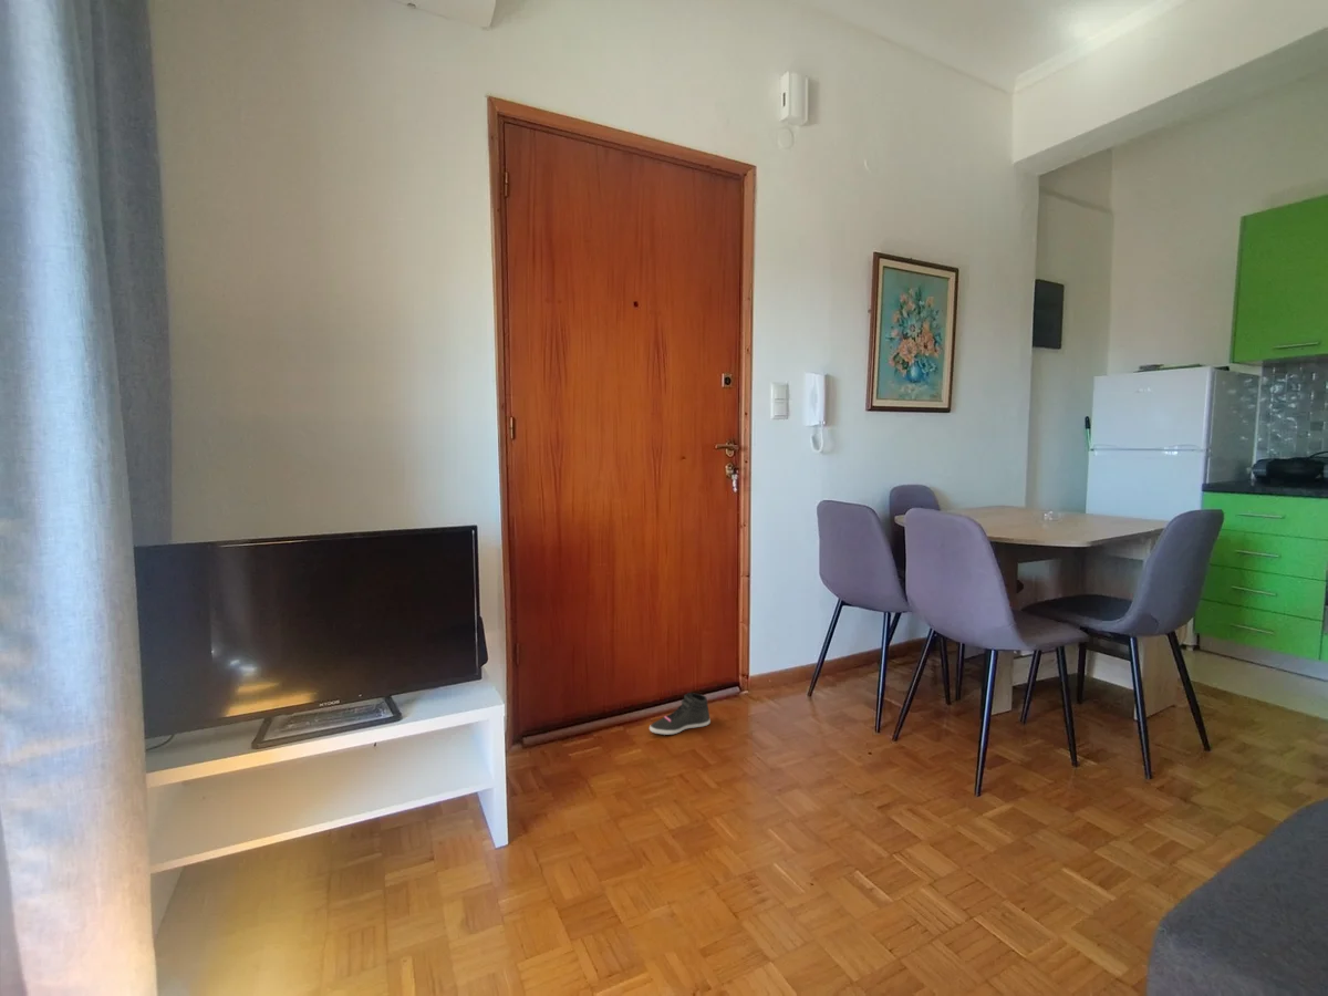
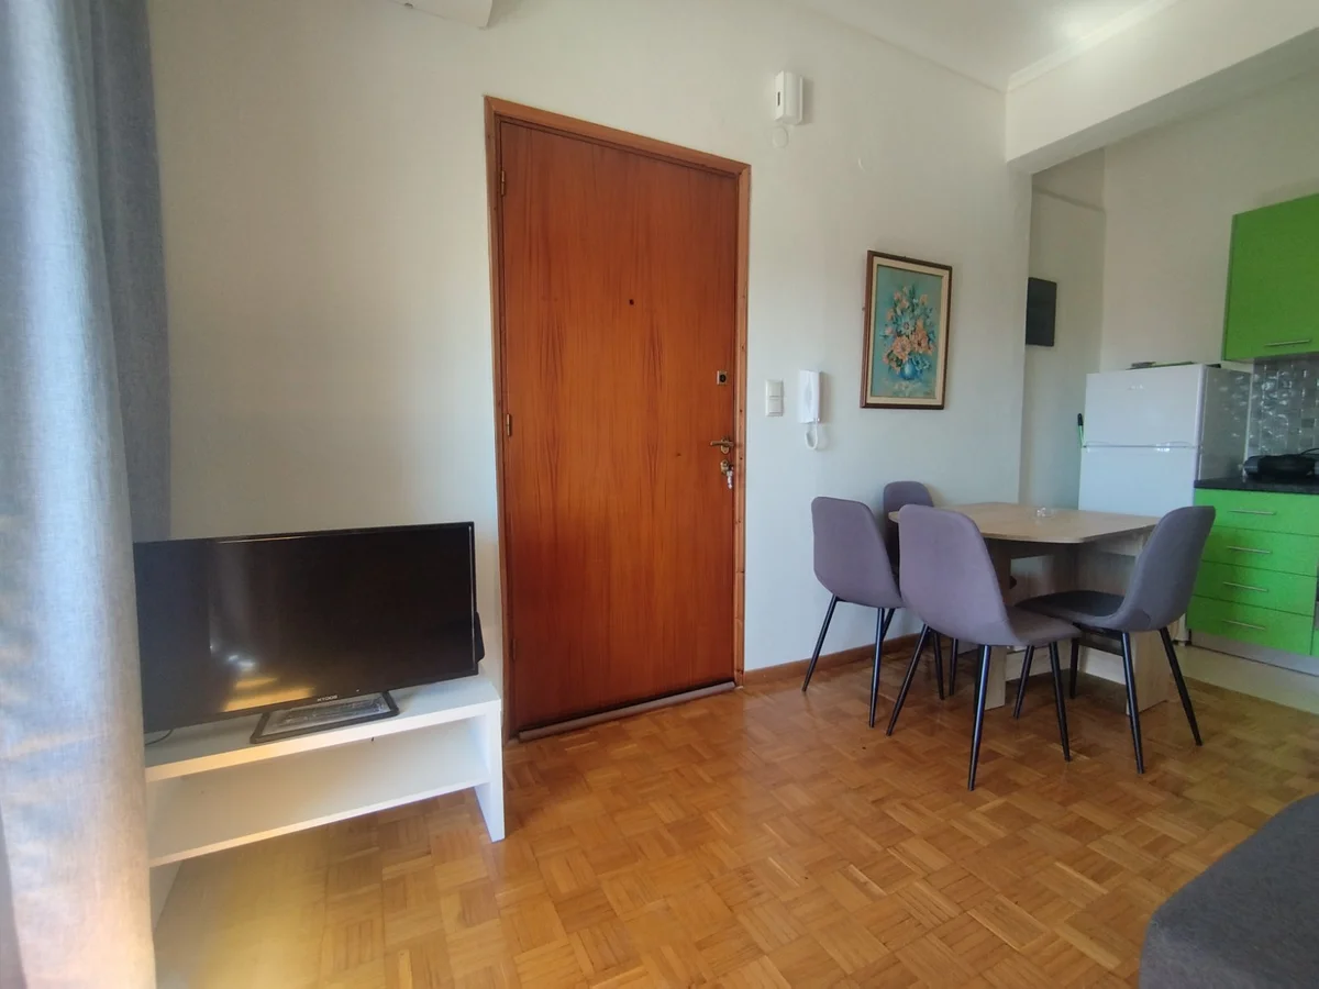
- sneaker [649,692,712,736]
